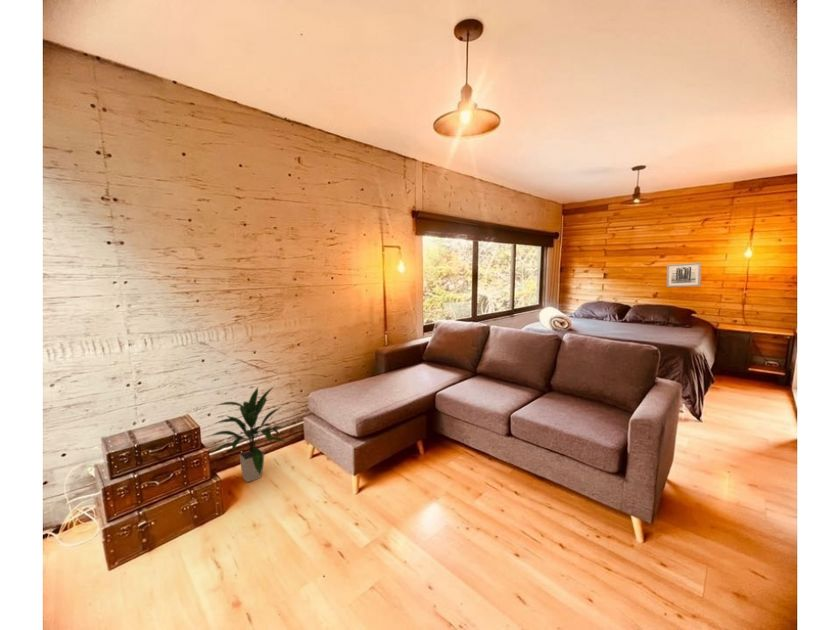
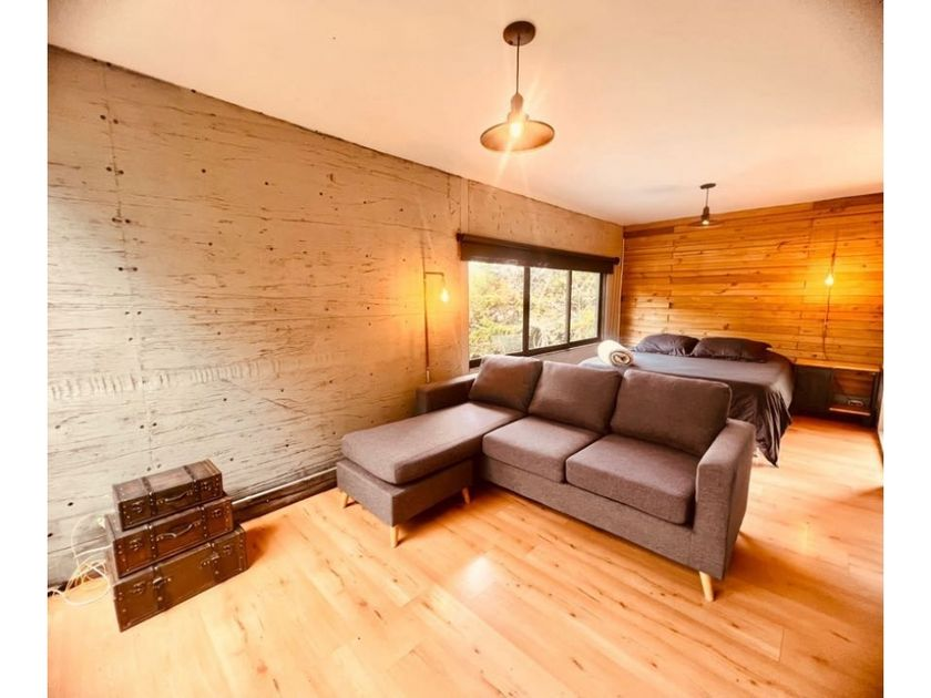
- wall art [666,261,702,288]
- indoor plant [206,385,287,483]
